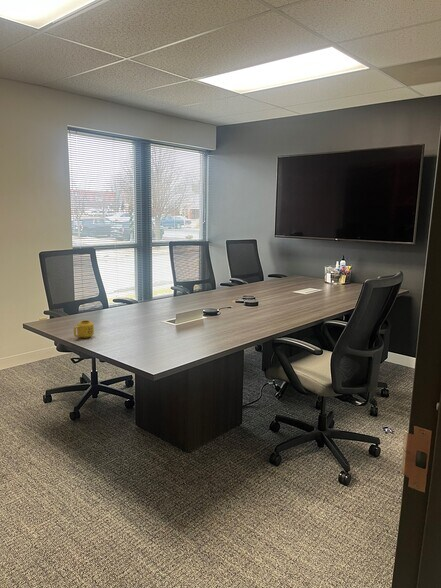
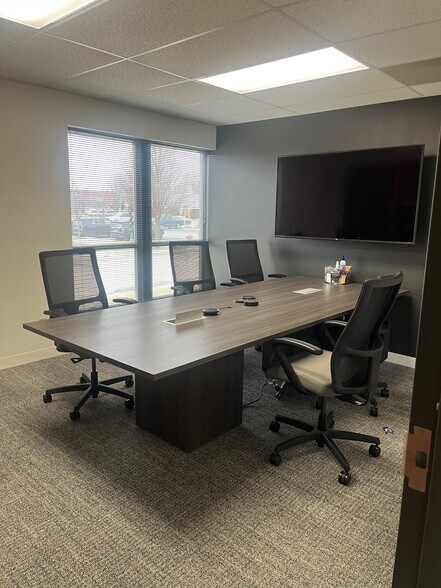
- mug [73,319,95,339]
